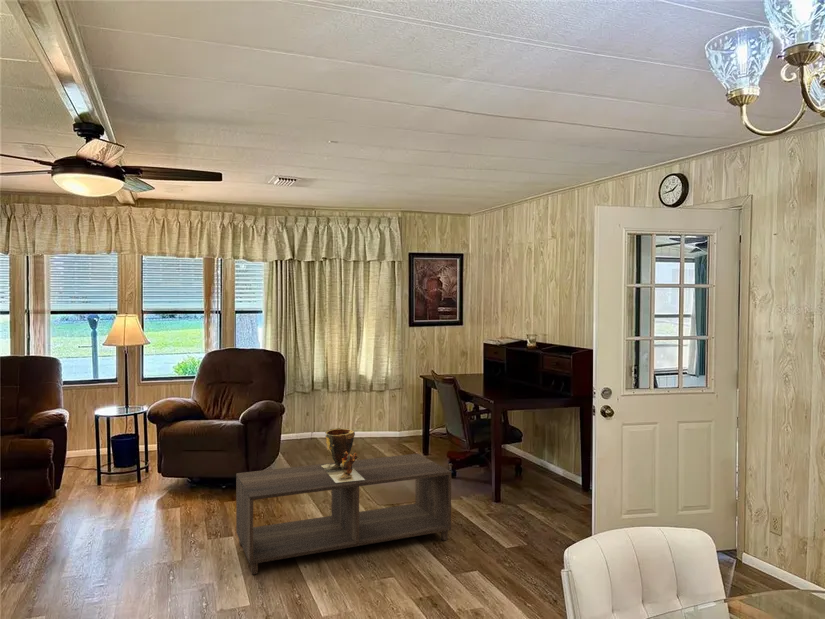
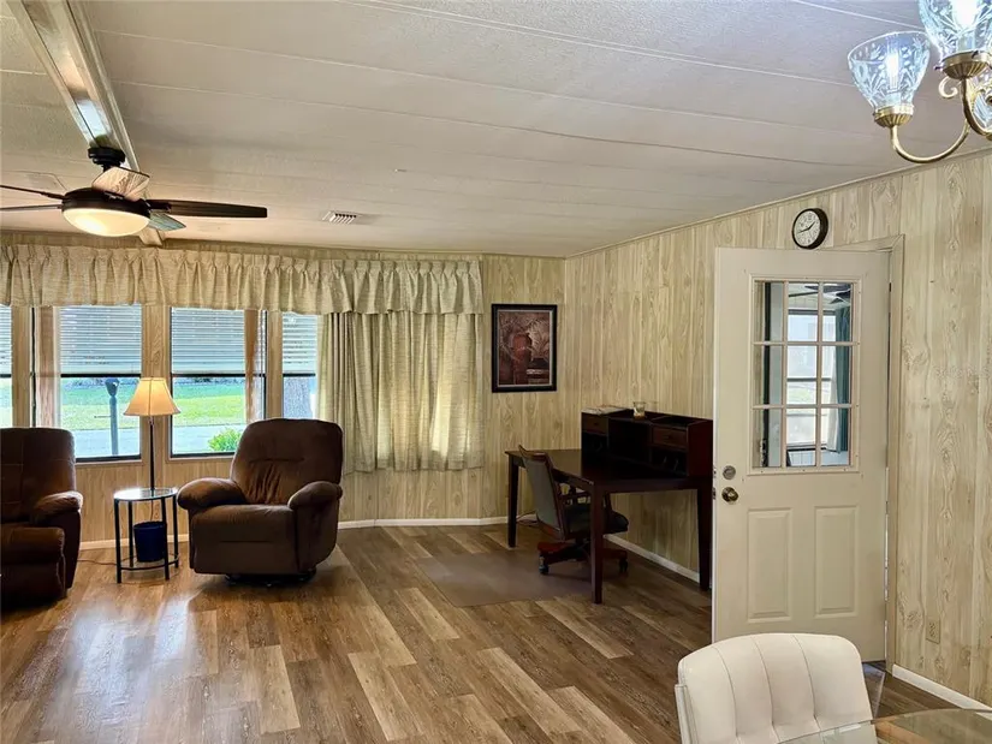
- clay pot [321,427,365,483]
- coffee table [235,453,452,576]
